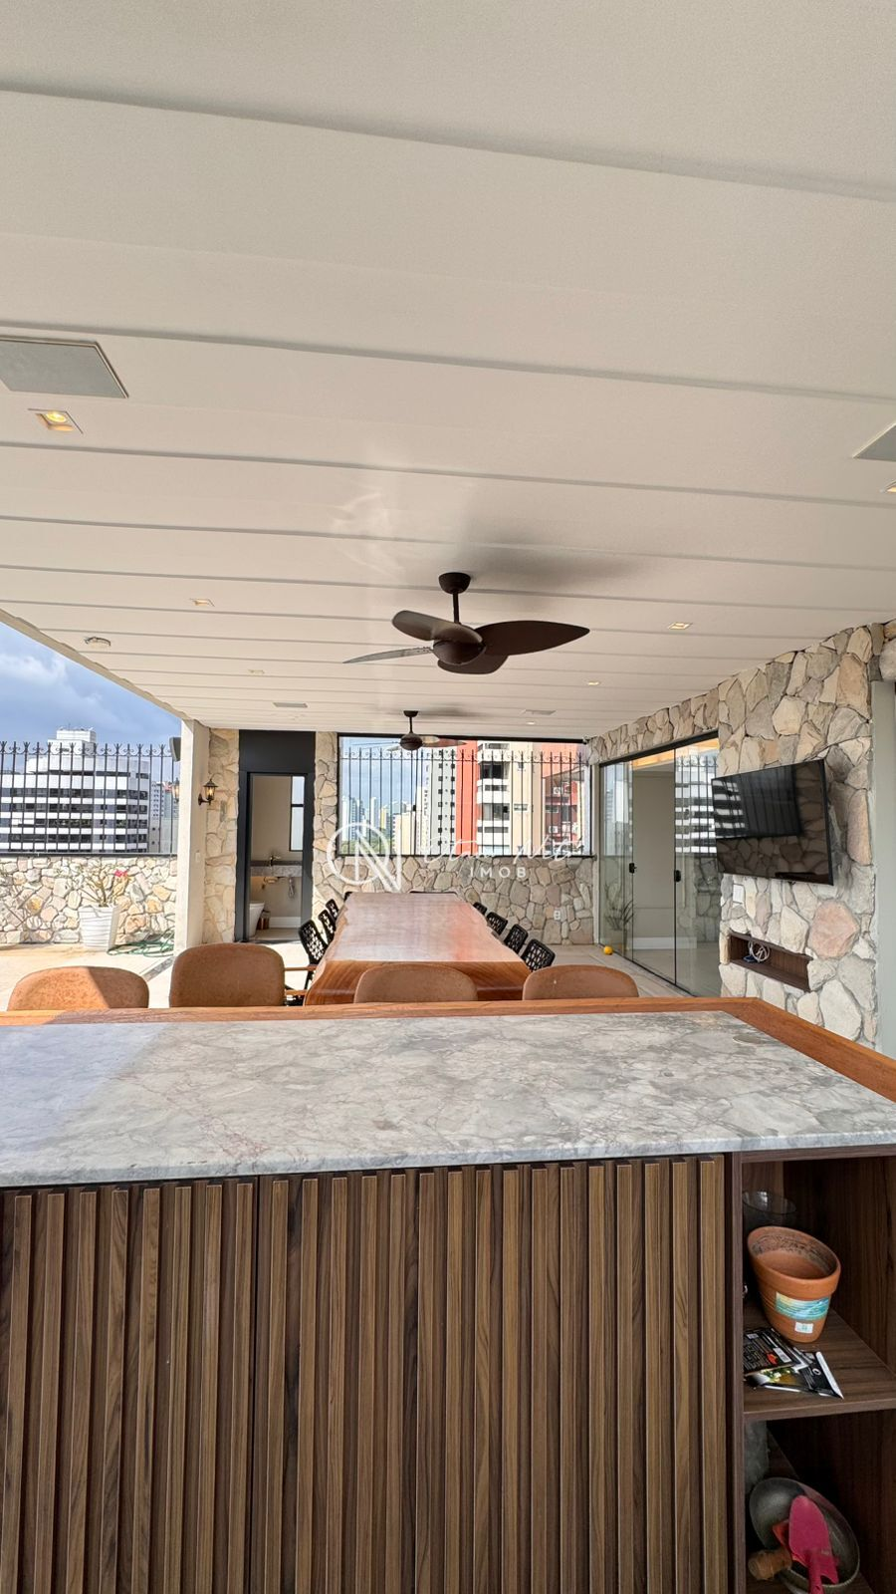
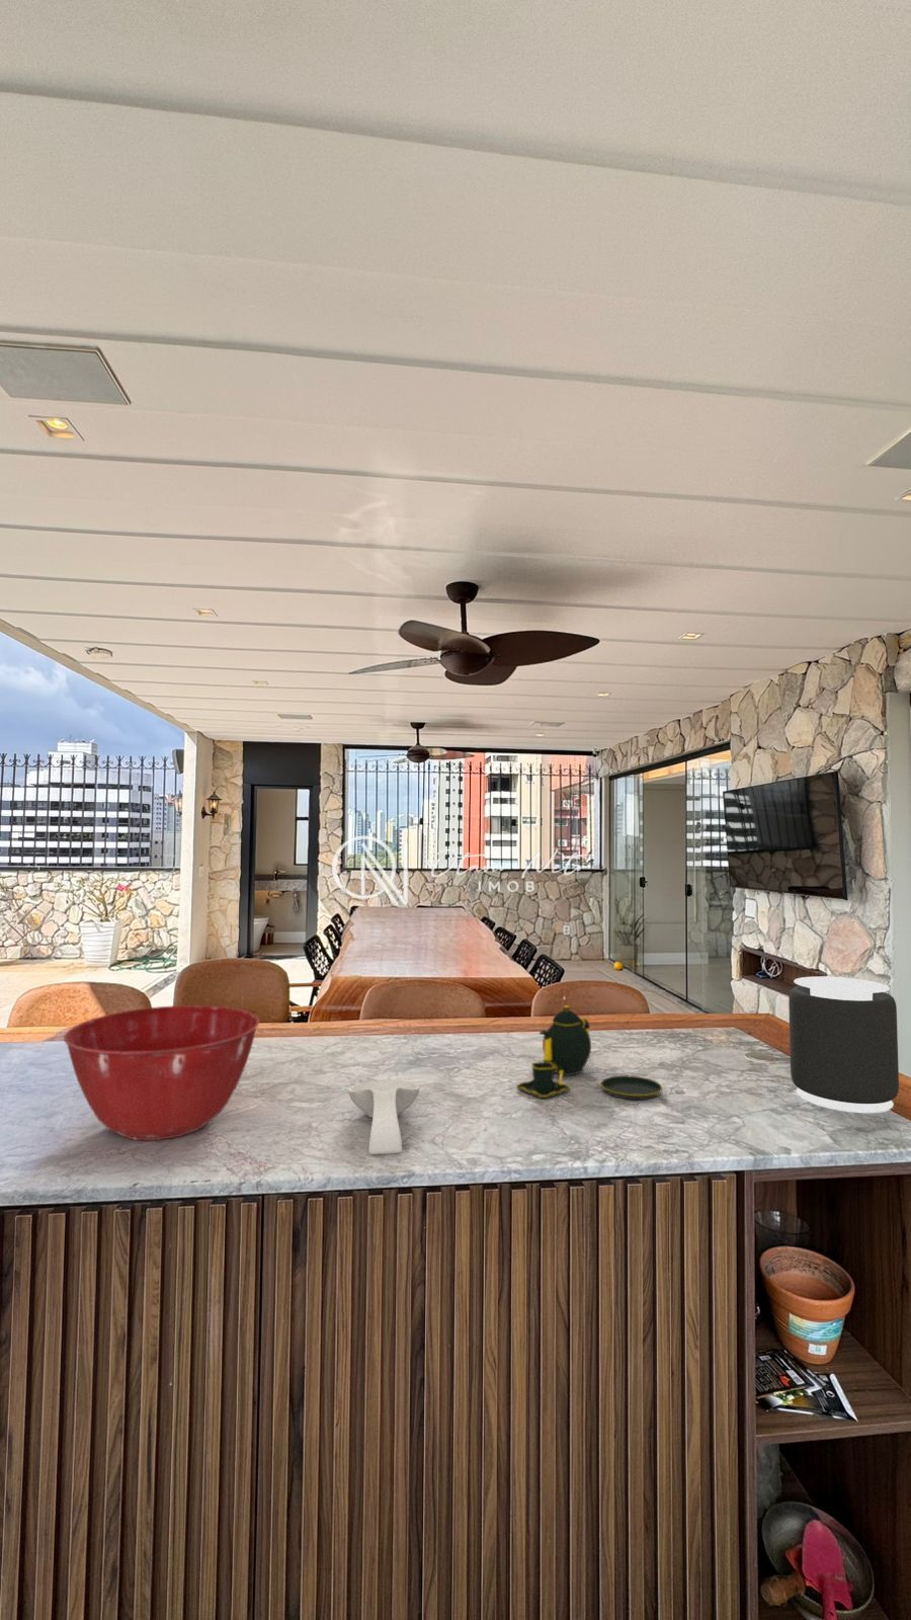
+ speaker [788,976,900,1114]
+ teapot [515,1005,663,1100]
+ spoon rest [347,1079,422,1155]
+ mixing bowl [62,1005,260,1142]
